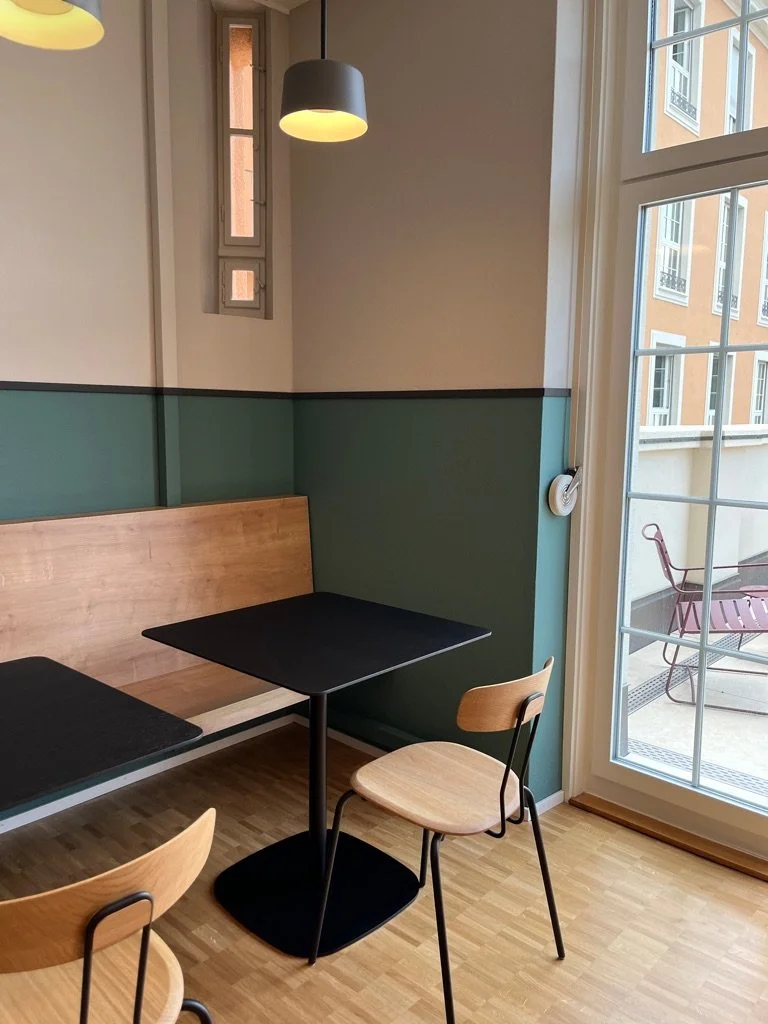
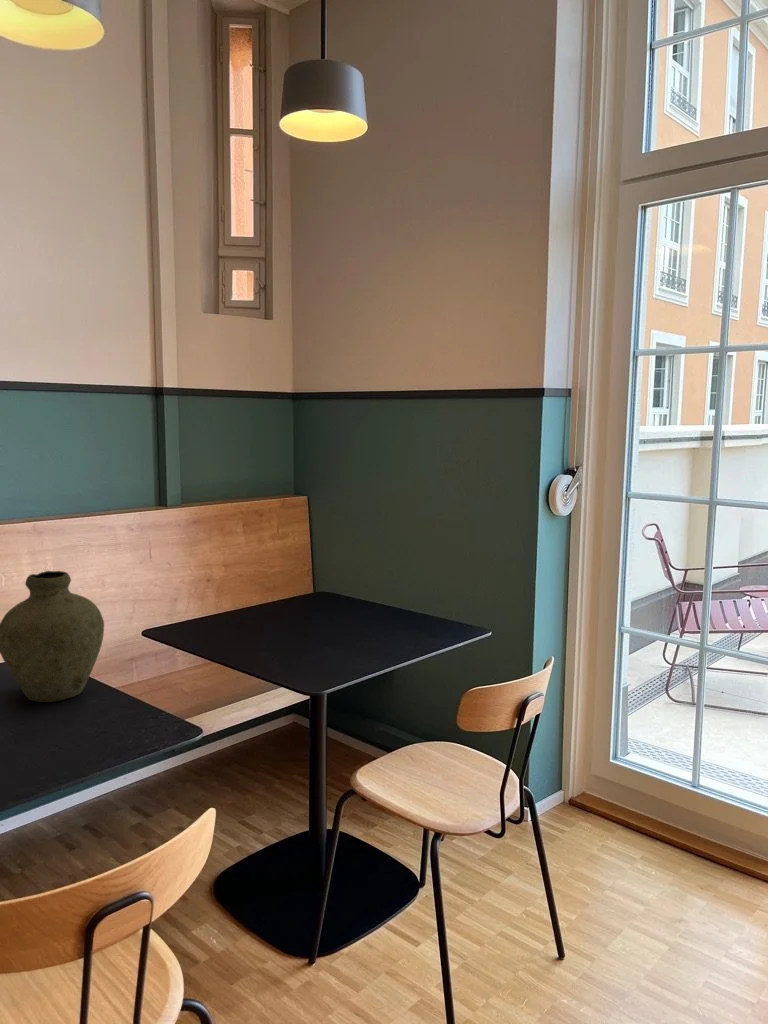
+ vase [0,570,105,703]
